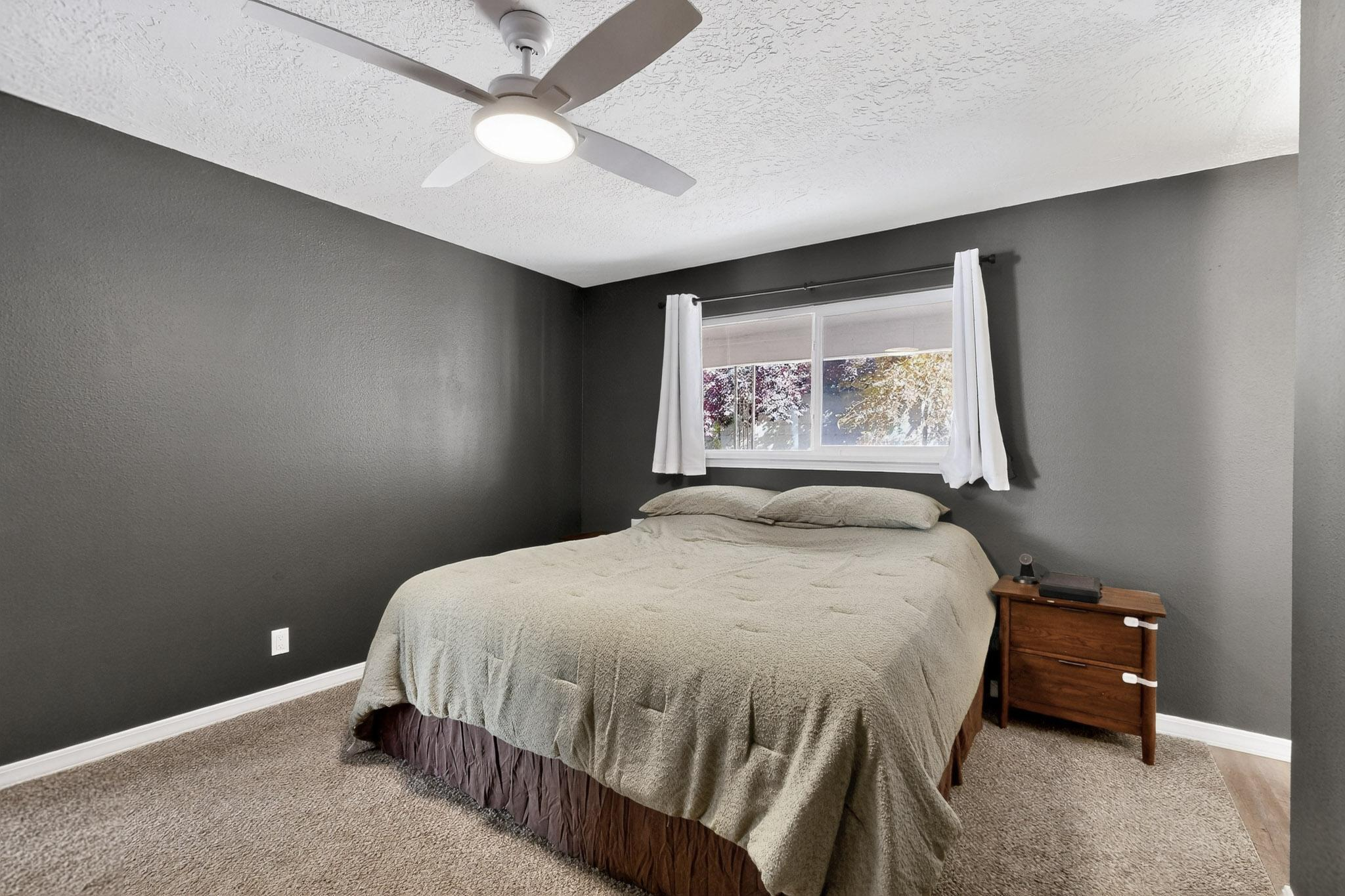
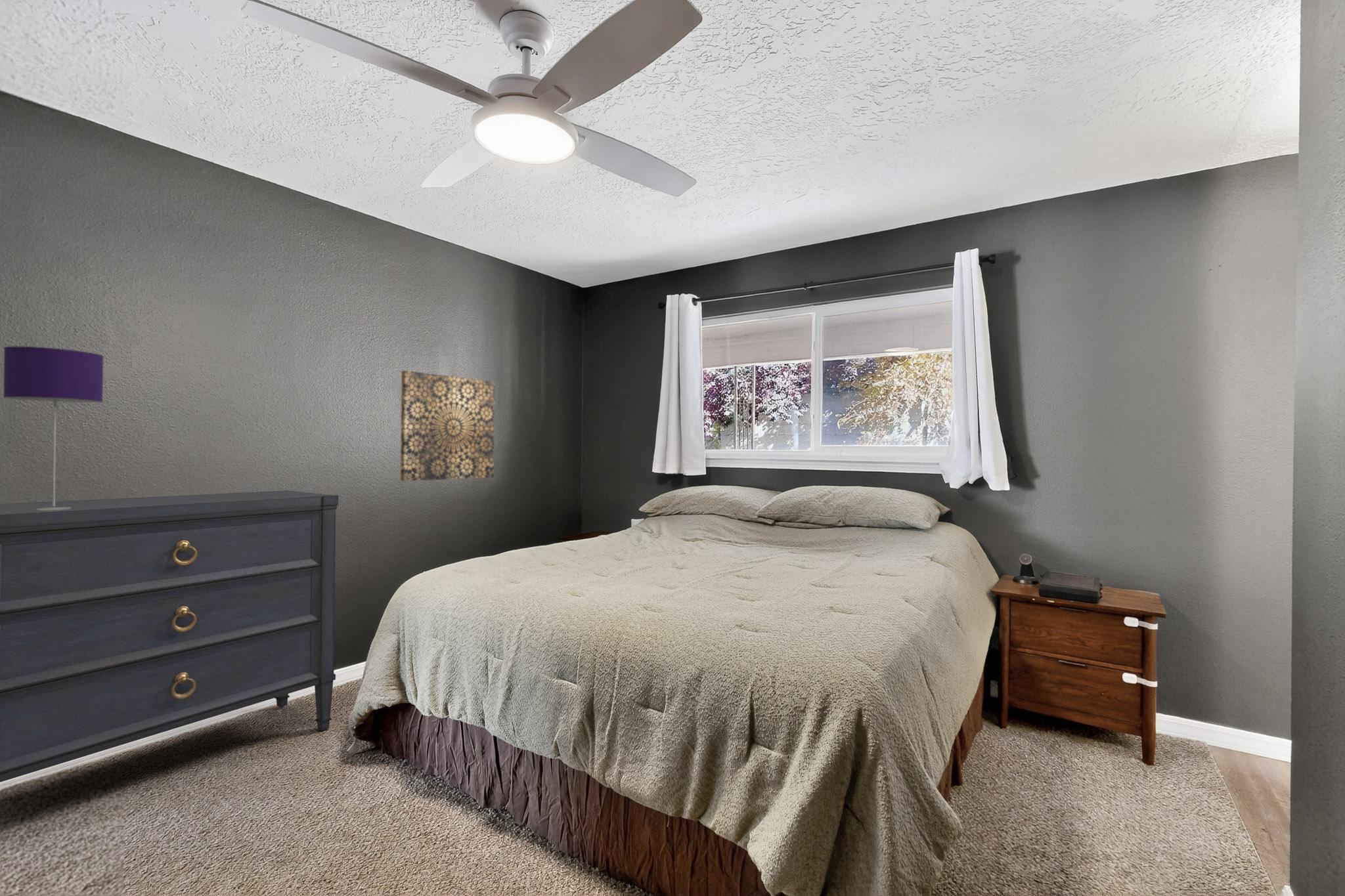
+ dresser [0,490,339,783]
+ wall art [399,370,495,482]
+ table lamp [3,346,104,511]
